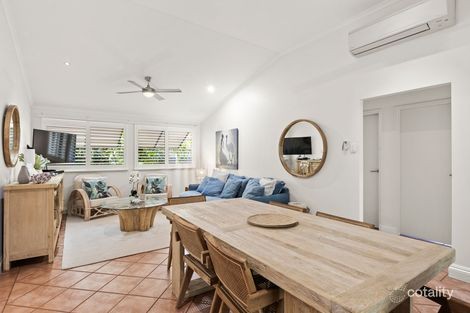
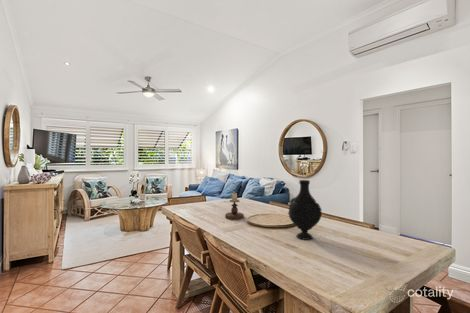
+ vase [287,179,323,241]
+ candlestick [224,192,245,220]
